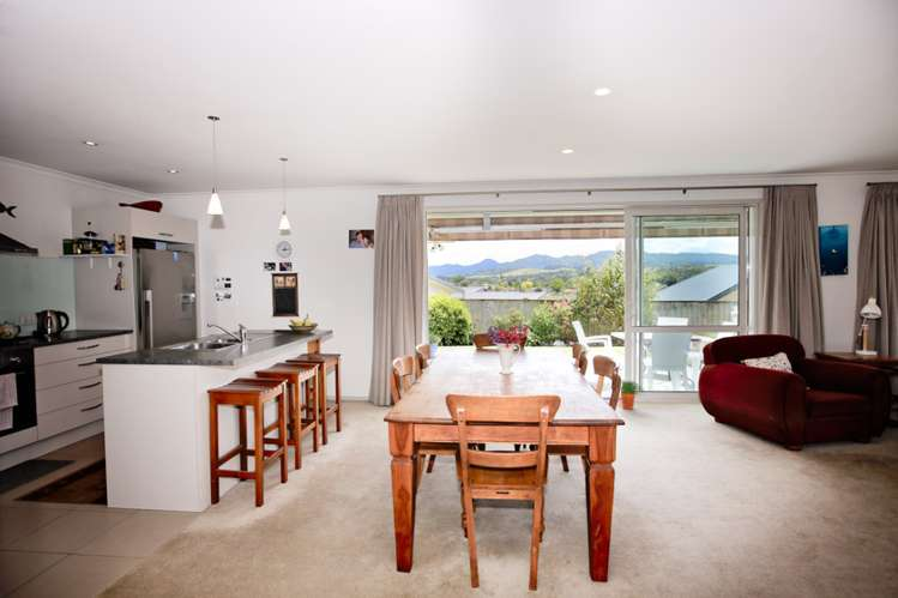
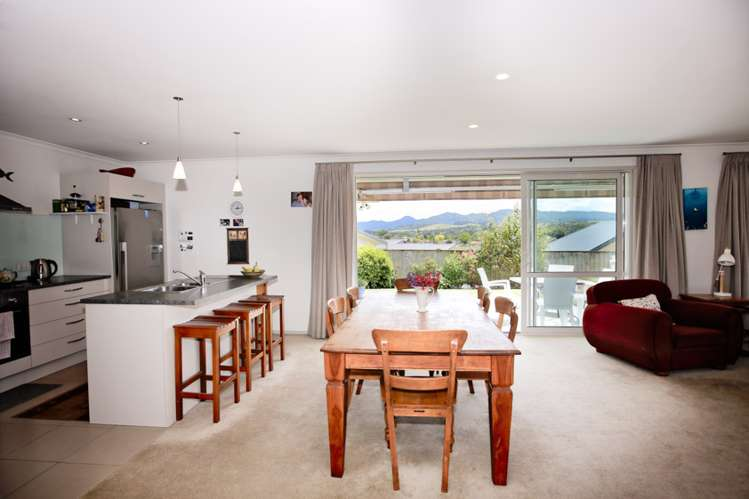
- potted plant [619,379,646,411]
